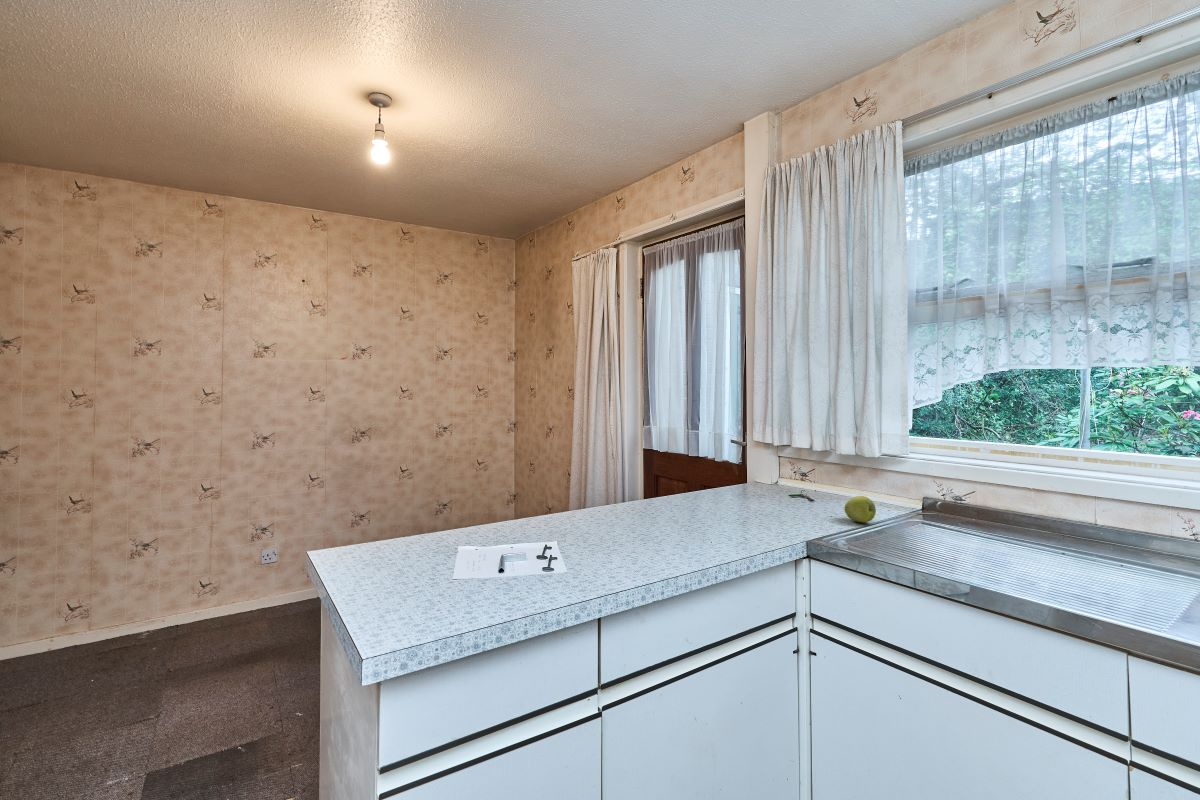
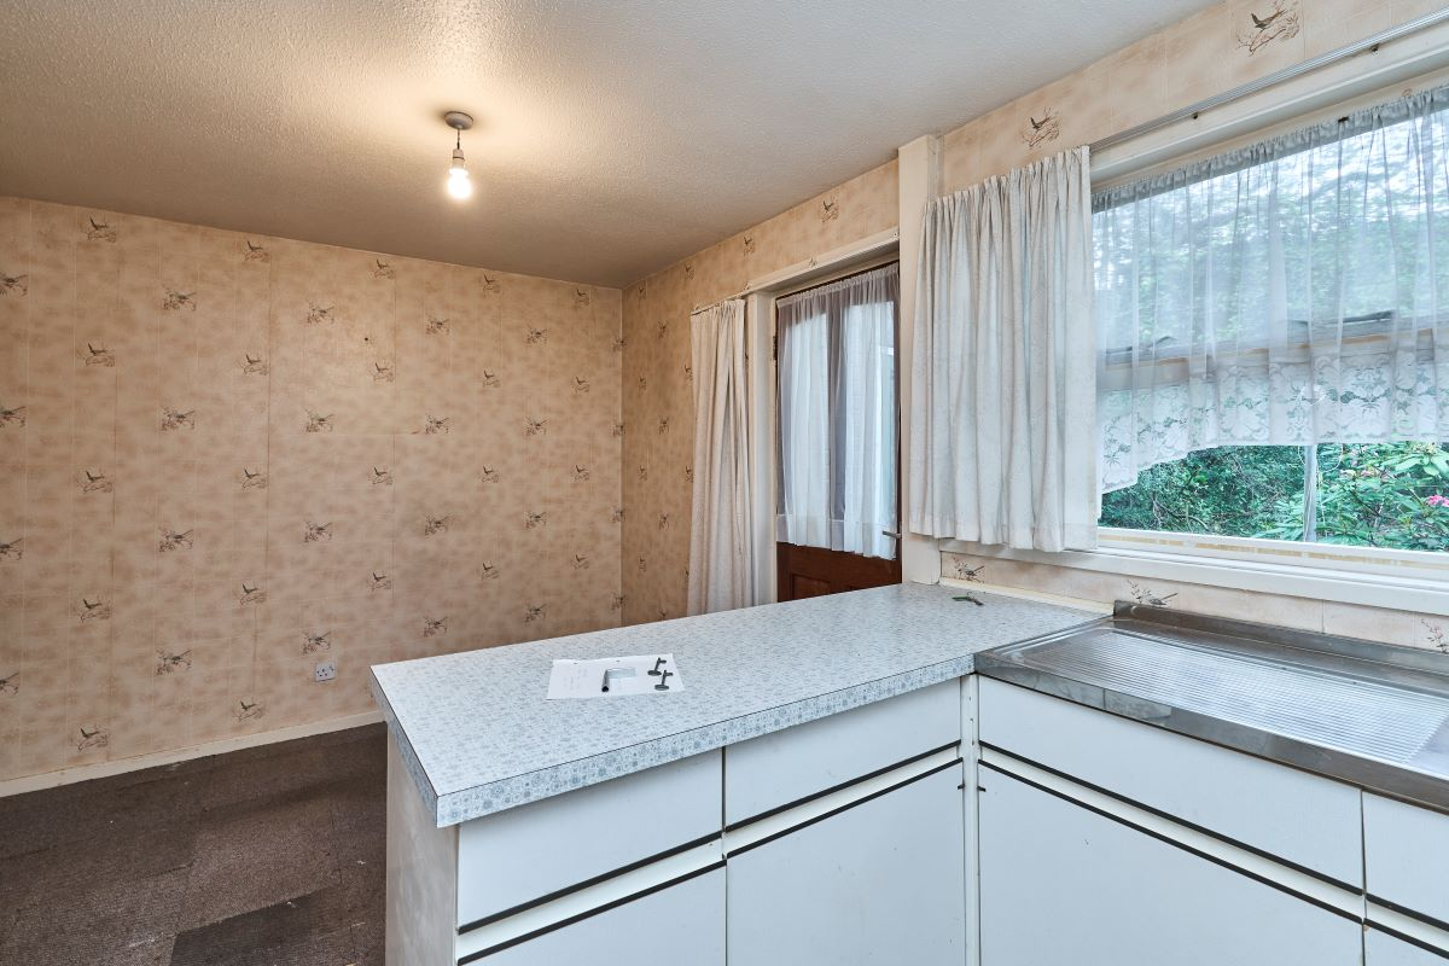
- apple [844,495,877,523]
